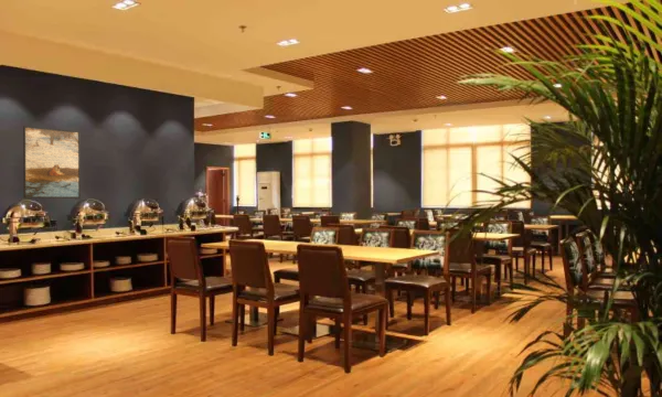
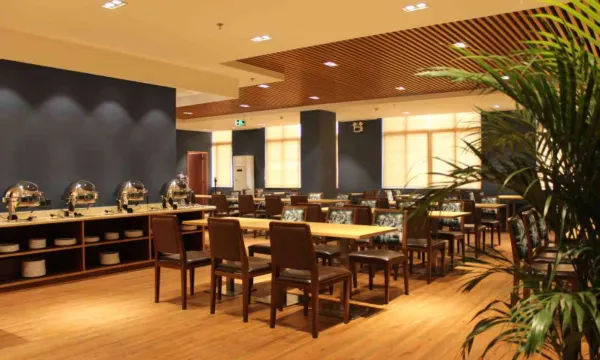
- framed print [22,125,82,200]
